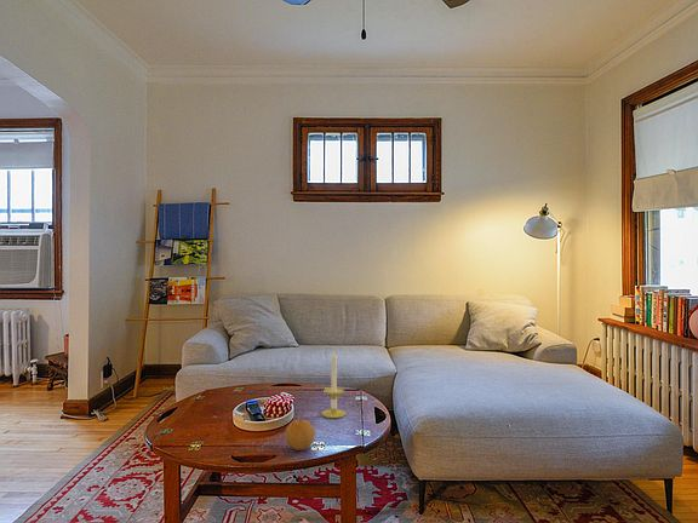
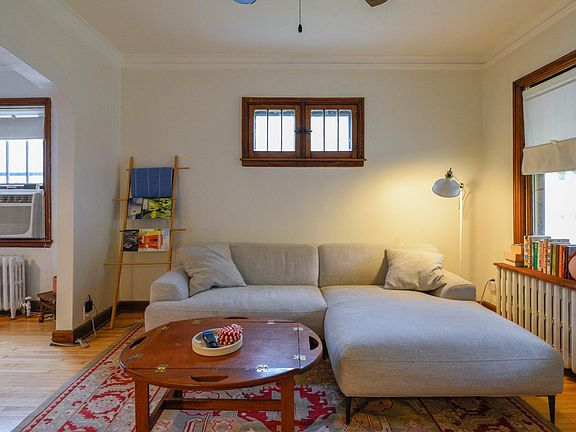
- fruit [284,418,316,452]
- candle [321,350,347,419]
